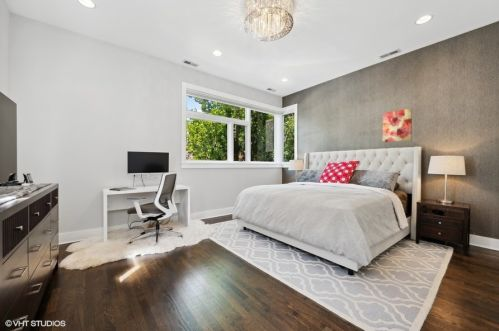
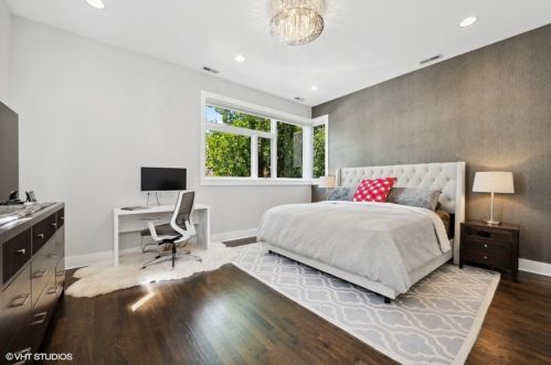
- wall art [382,107,413,143]
